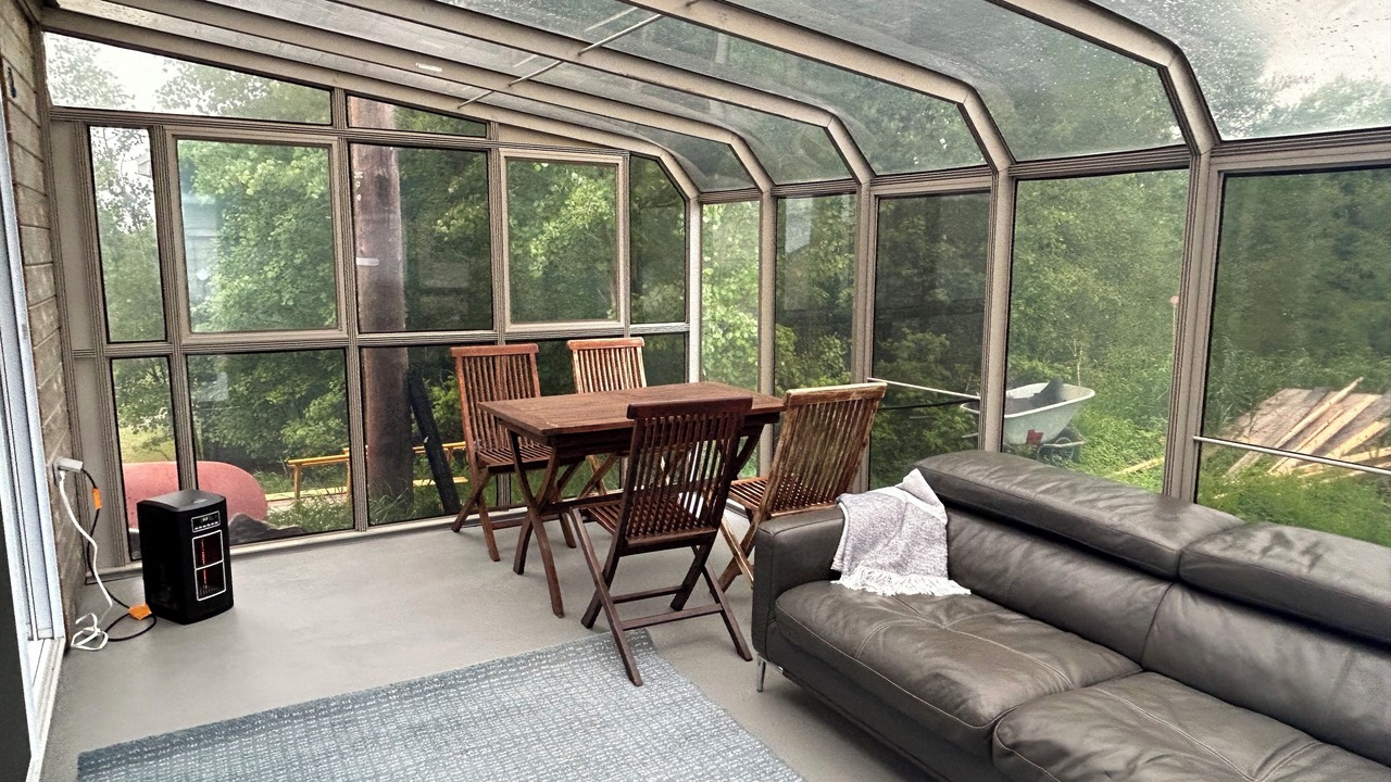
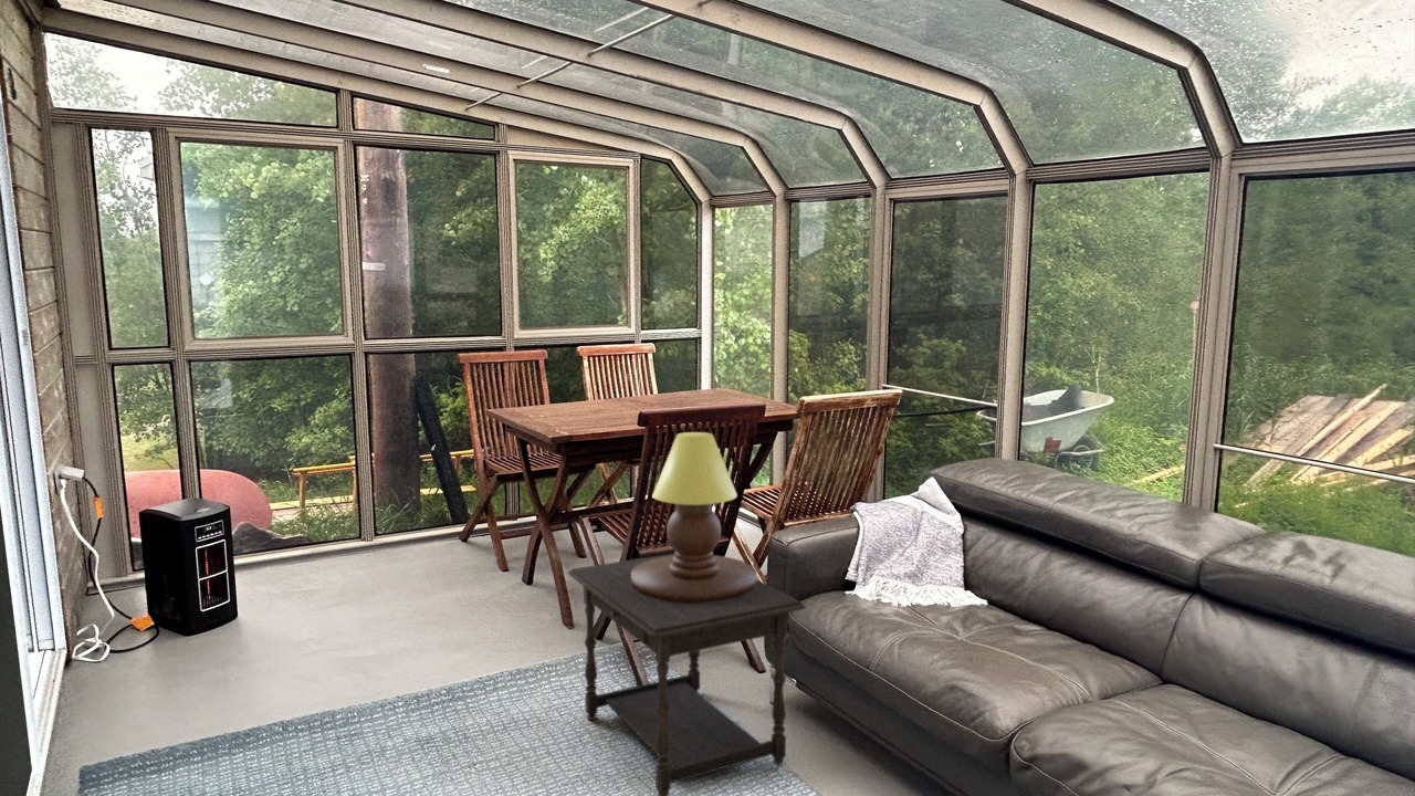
+ table lamp [631,431,758,603]
+ side table [567,553,807,796]
